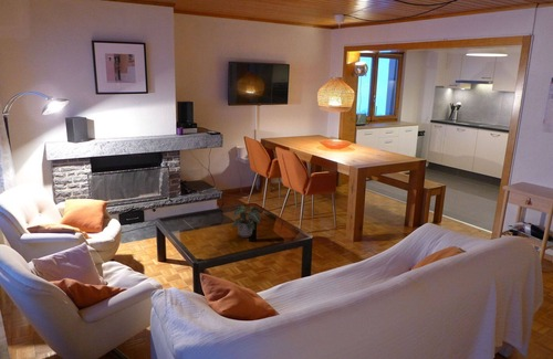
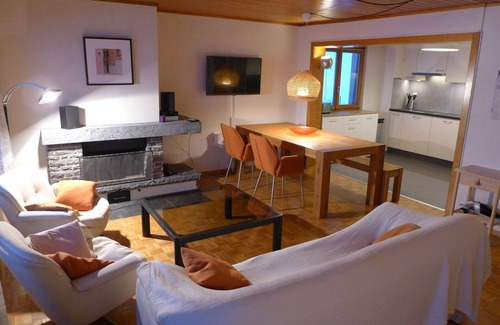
- potted plant [232,205,263,239]
